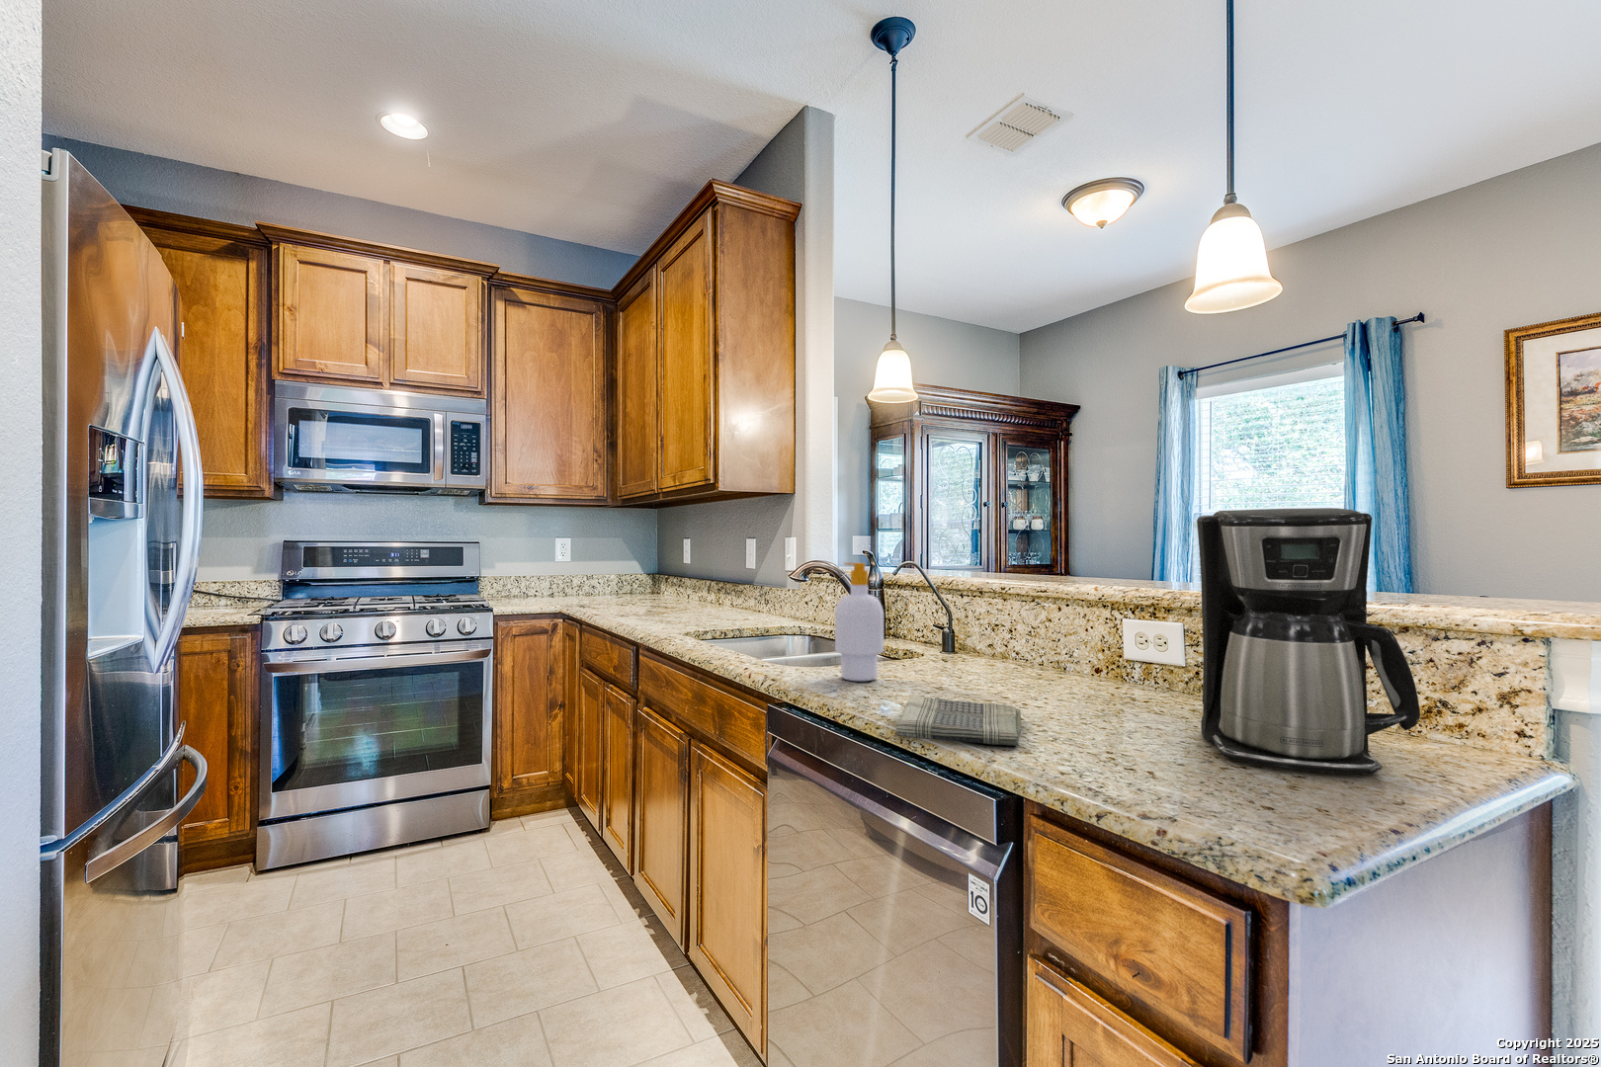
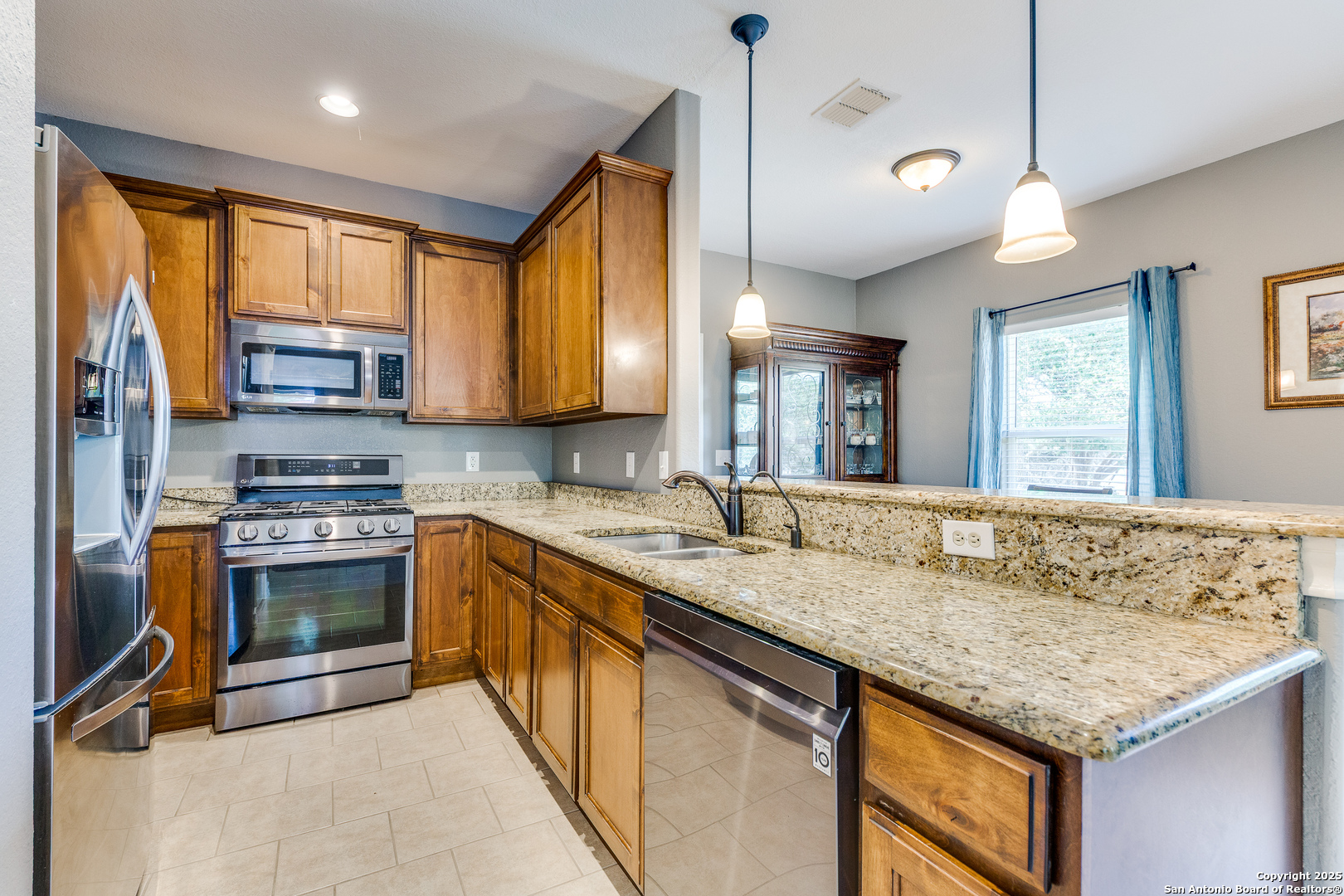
- soap bottle [834,562,885,681]
- coffee maker [1196,507,1421,775]
- dish towel [896,693,1022,747]
